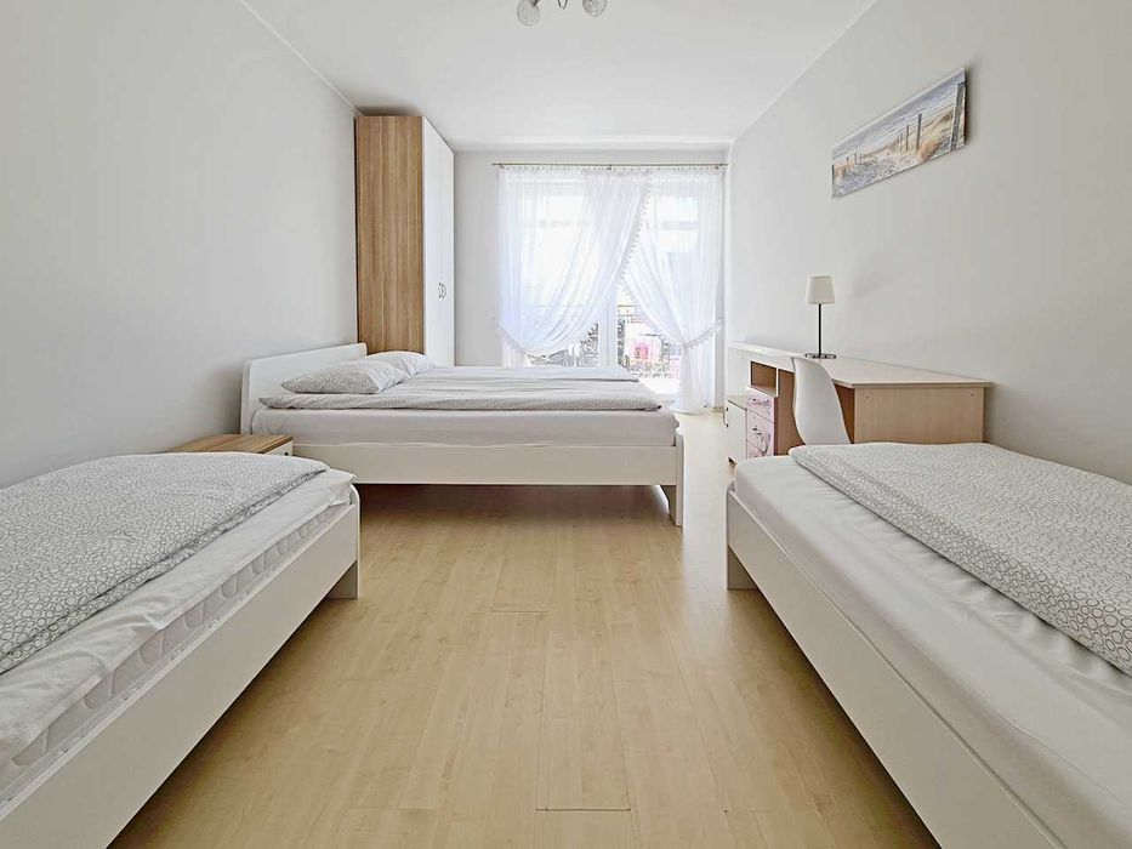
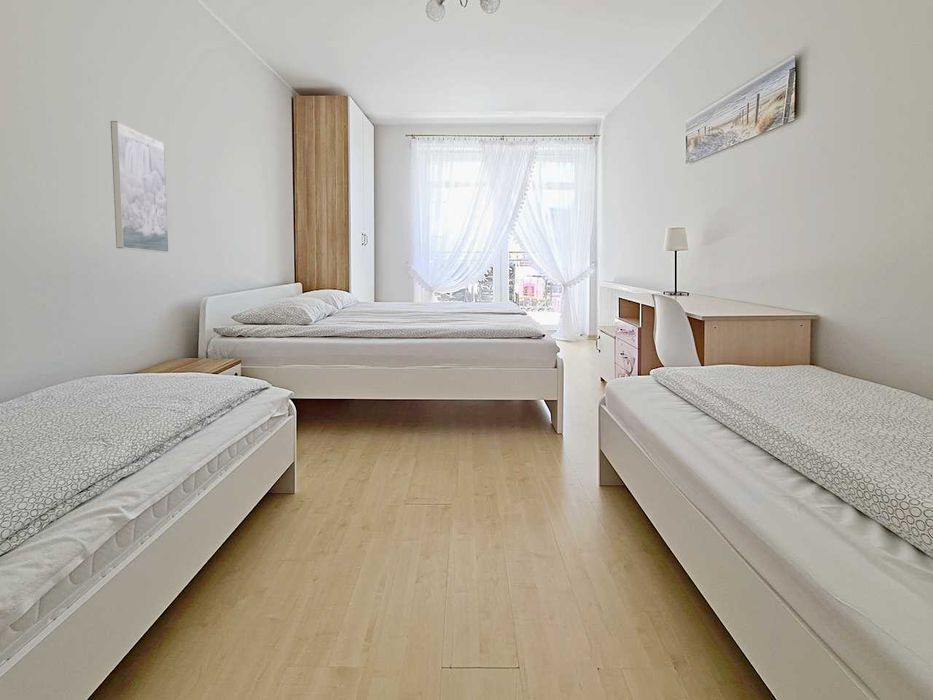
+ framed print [110,120,170,254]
